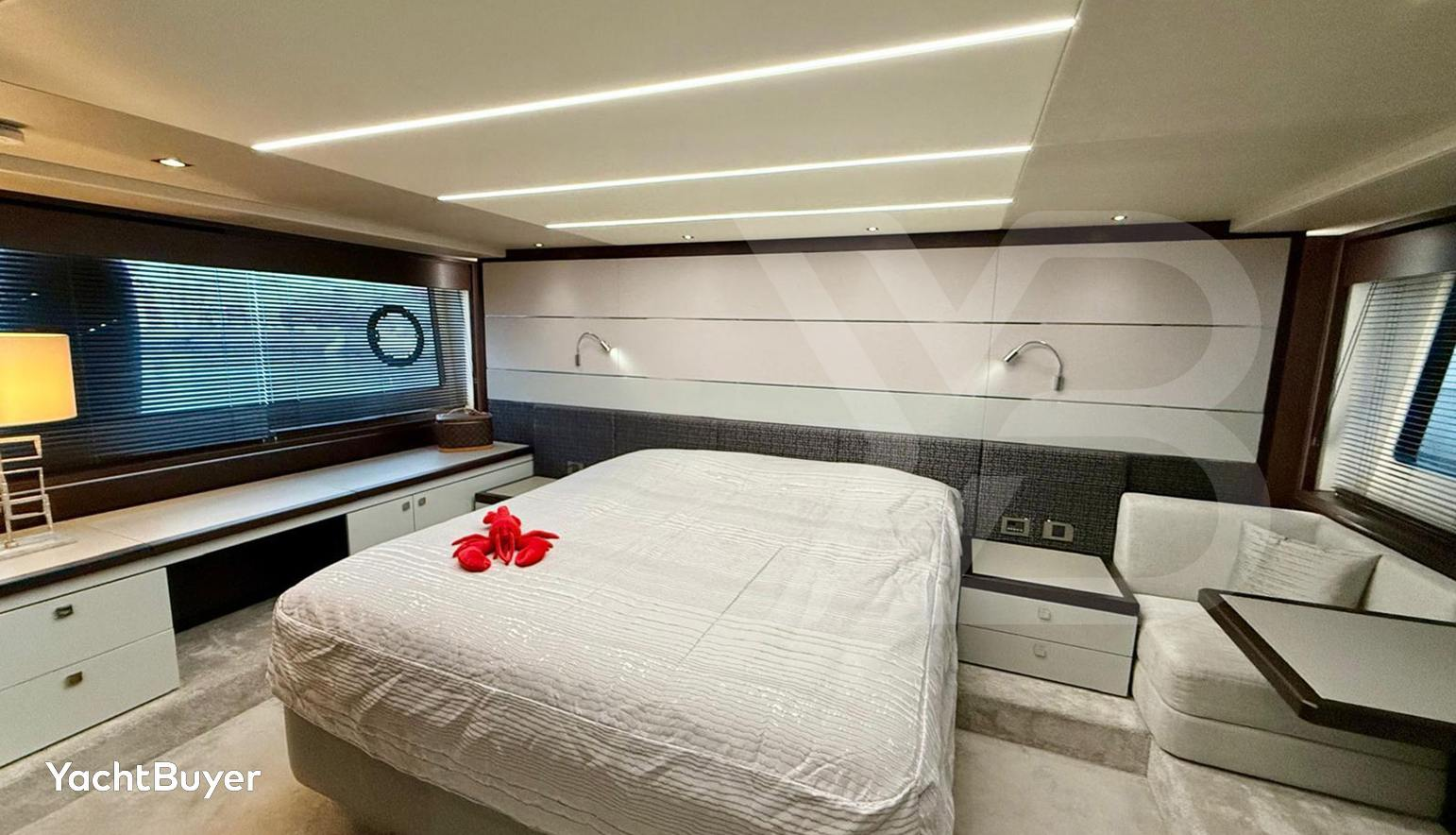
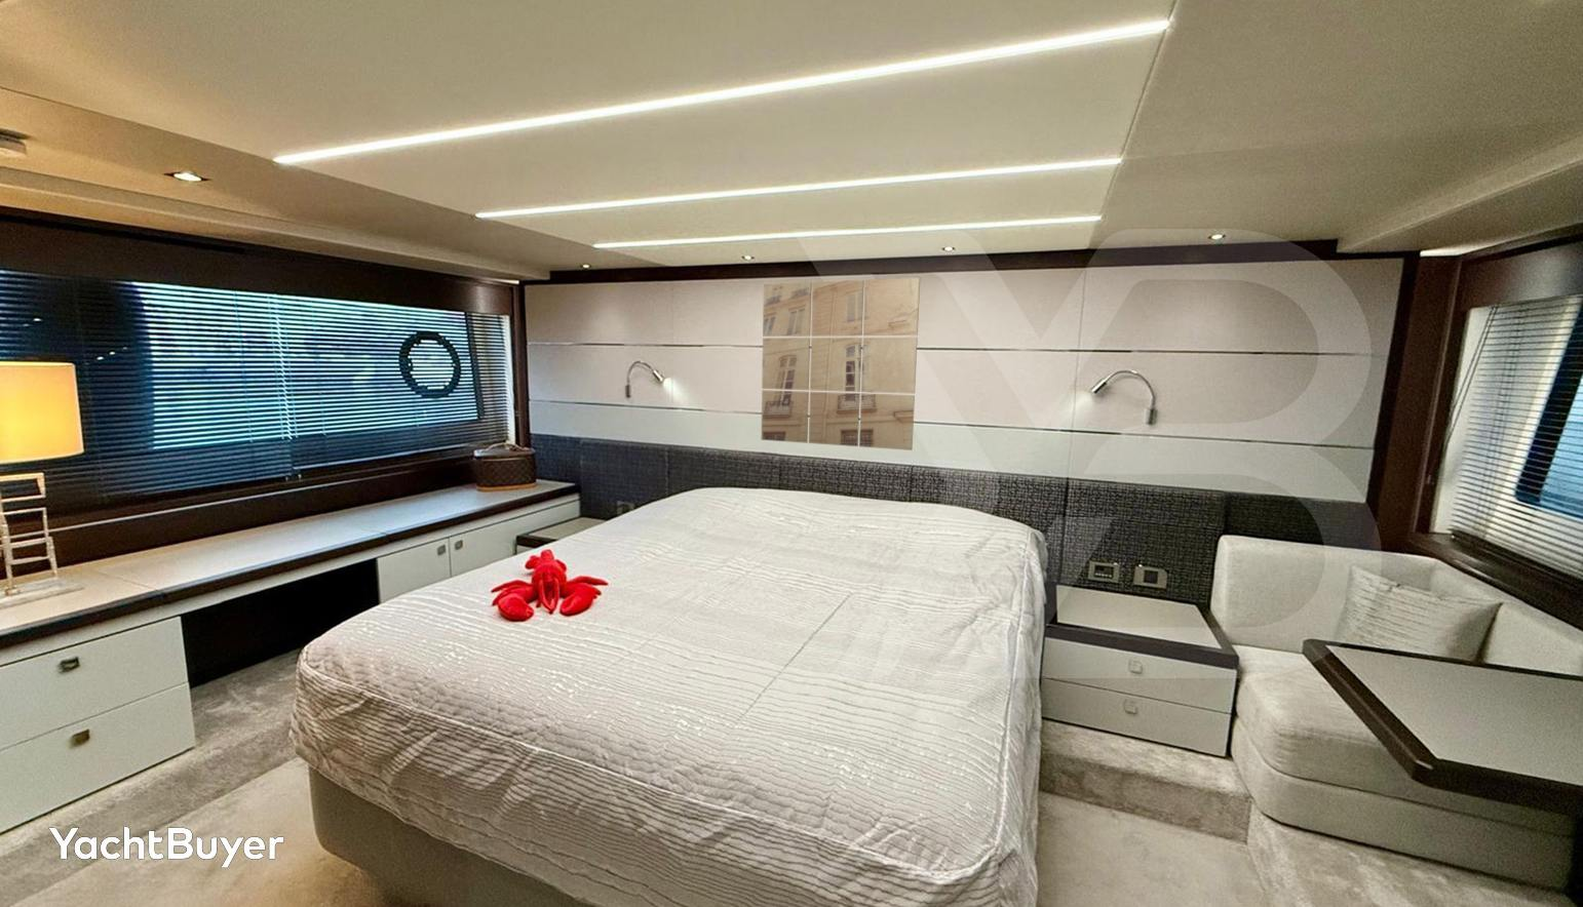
+ wall art [761,277,921,452]
